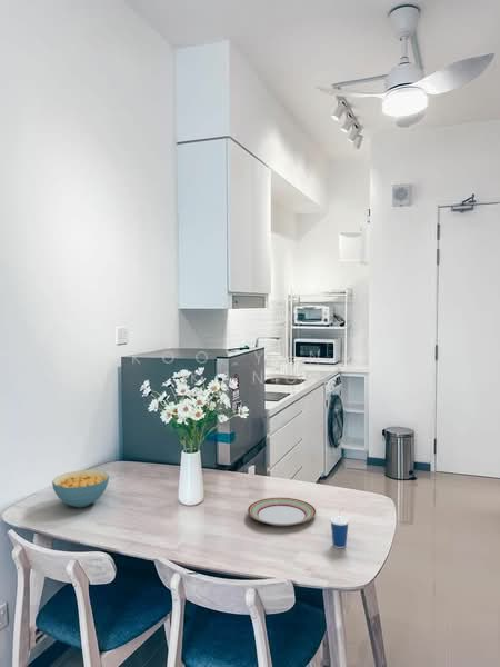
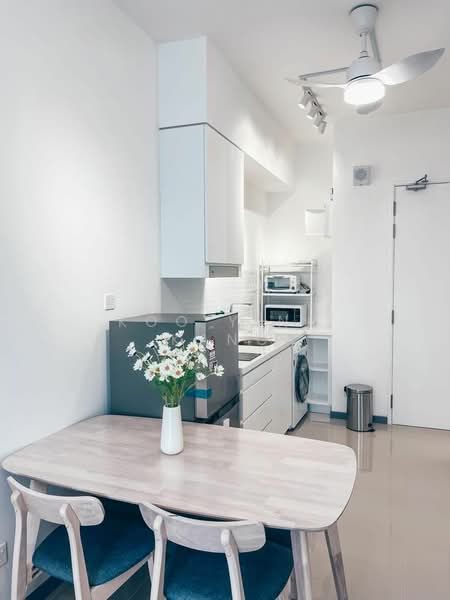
- plate [247,497,317,527]
- cereal bowl [51,469,110,508]
- cup [329,507,350,549]
